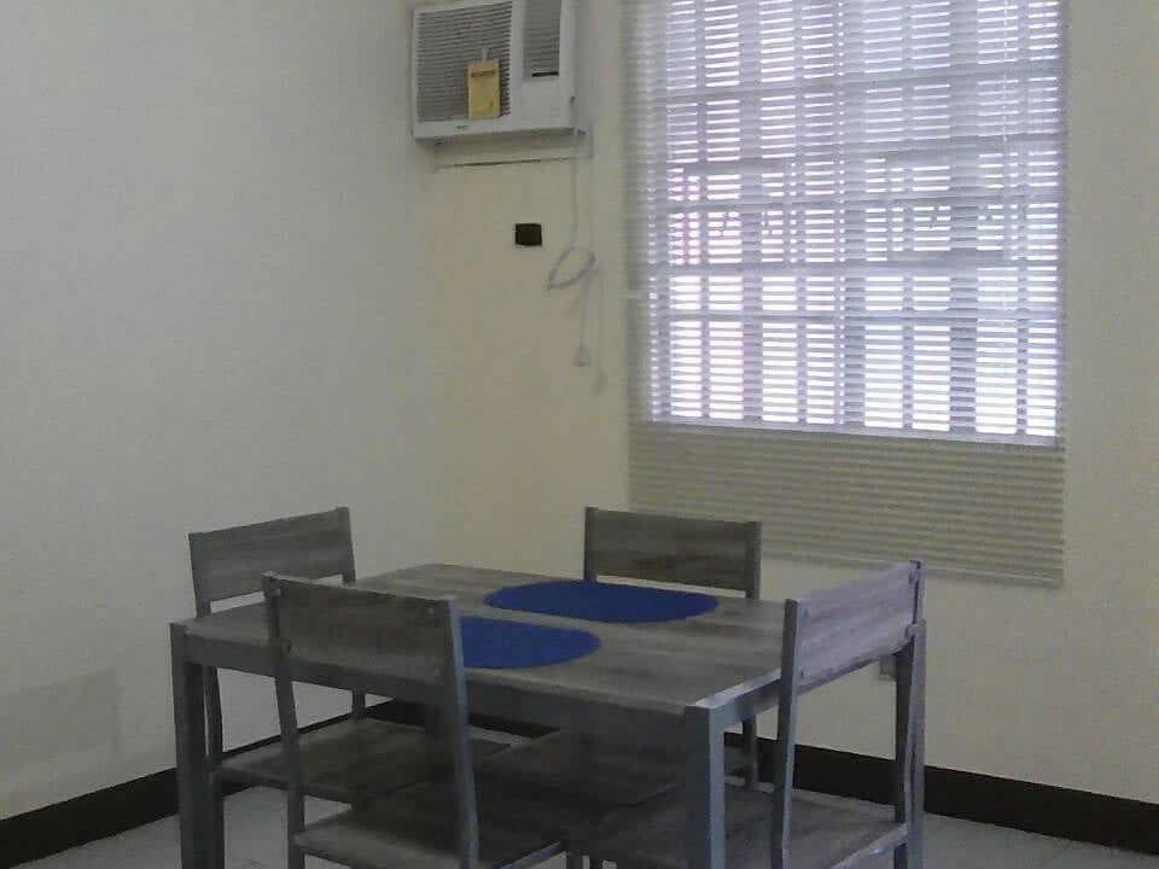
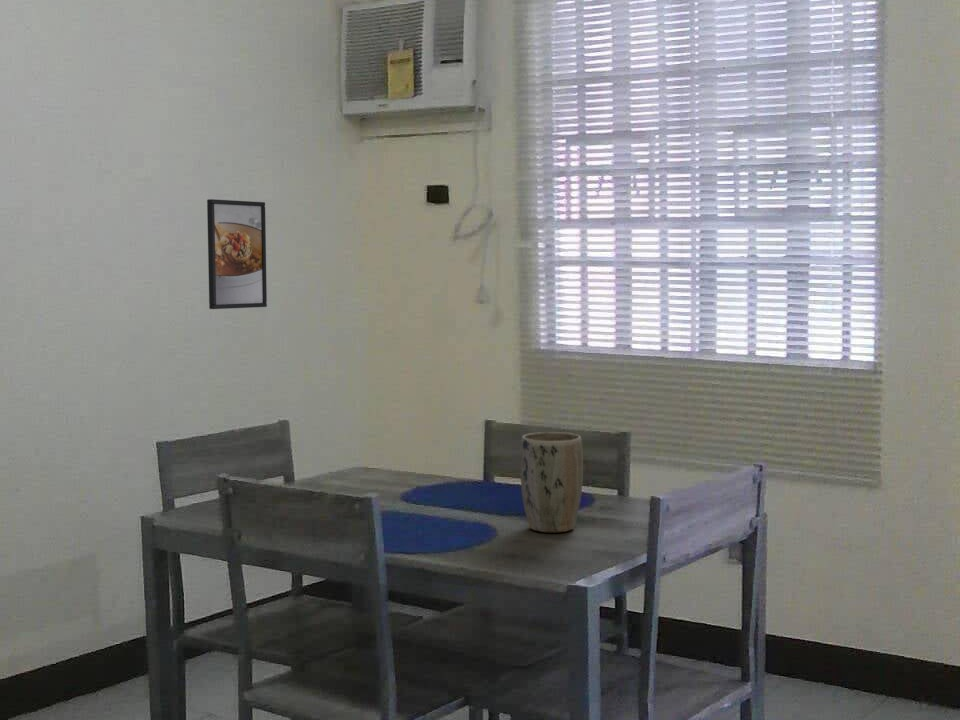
+ plant pot [519,431,584,533]
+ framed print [206,198,268,310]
